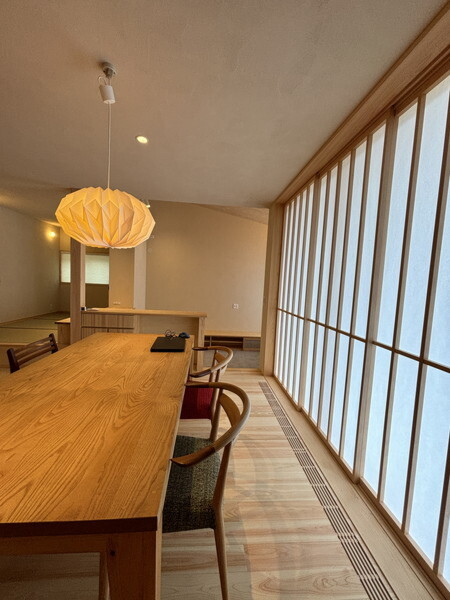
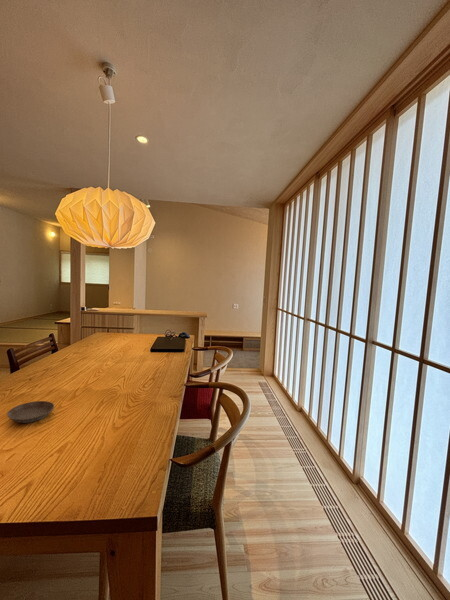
+ saucer [6,400,55,424]
